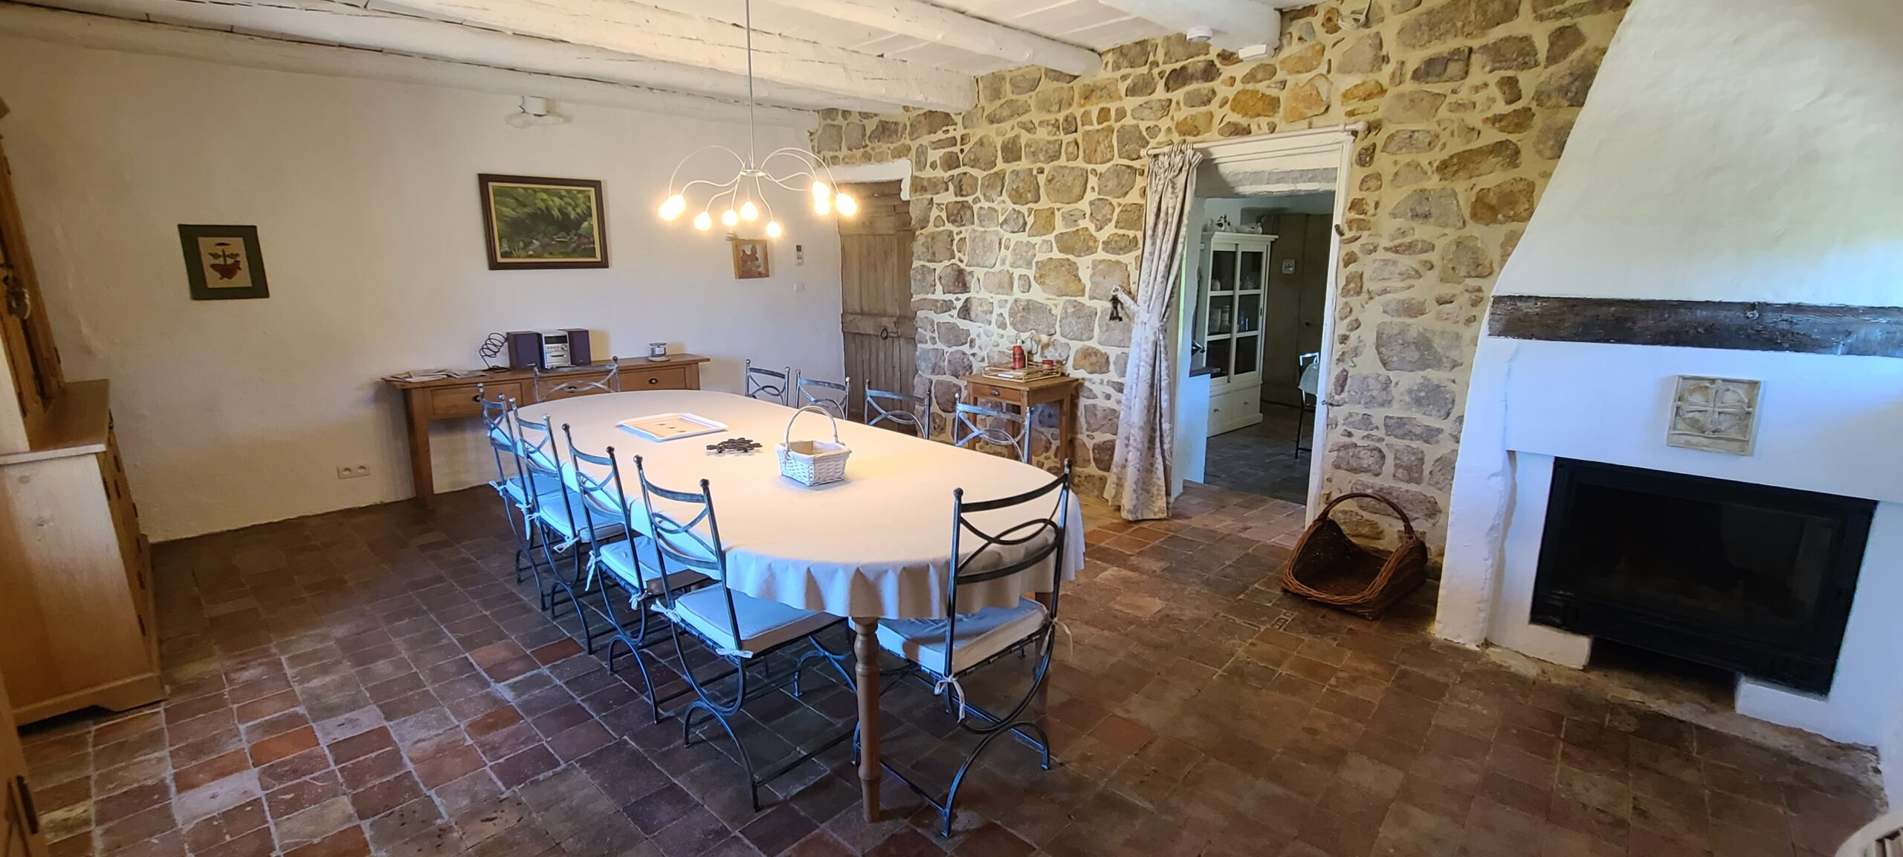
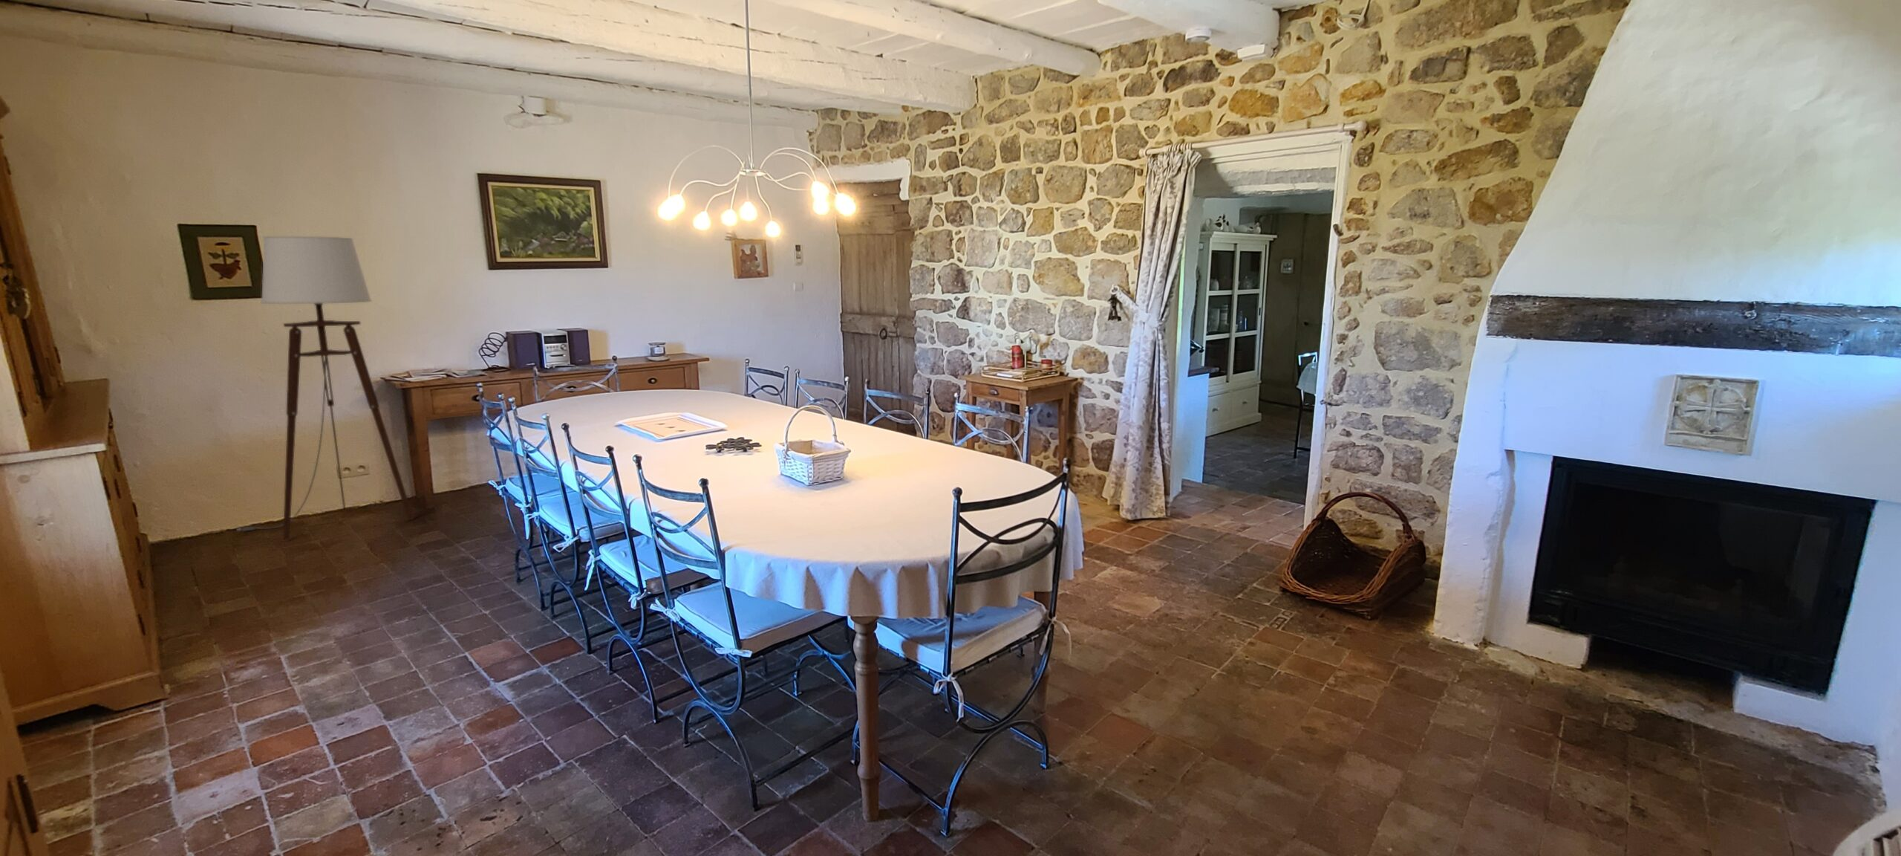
+ floor lamp [236,235,415,541]
